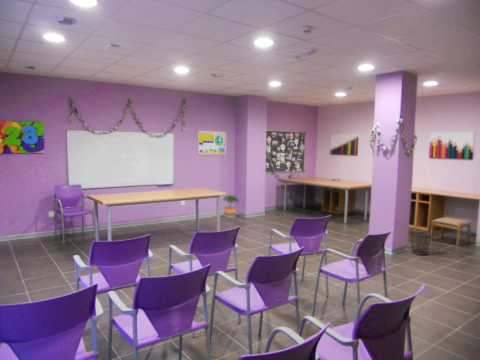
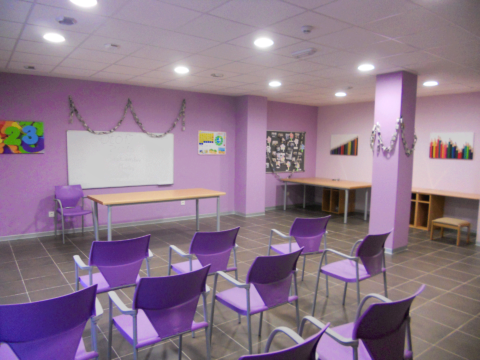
- potted tree [222,194,240,219]
- wastebasket [409,231,432,256]
